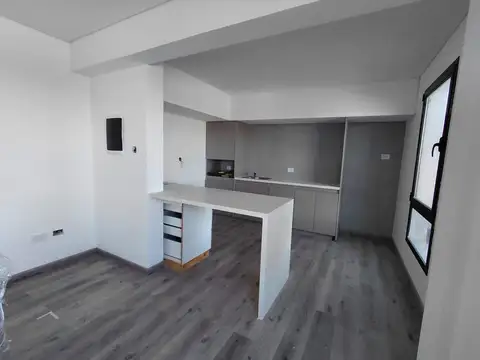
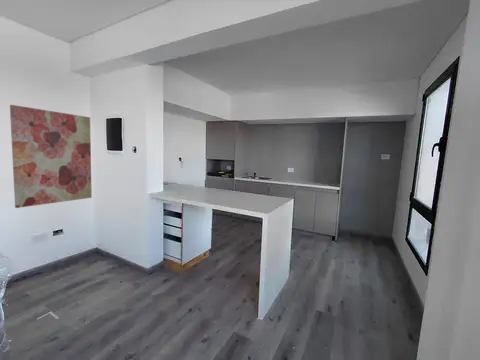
+ wall art [9,104,93,209]
